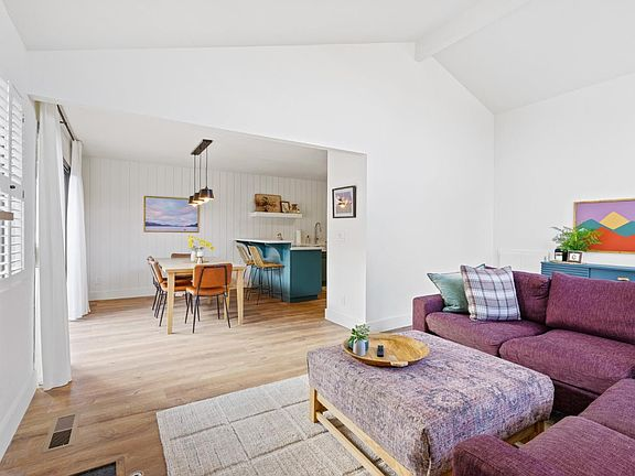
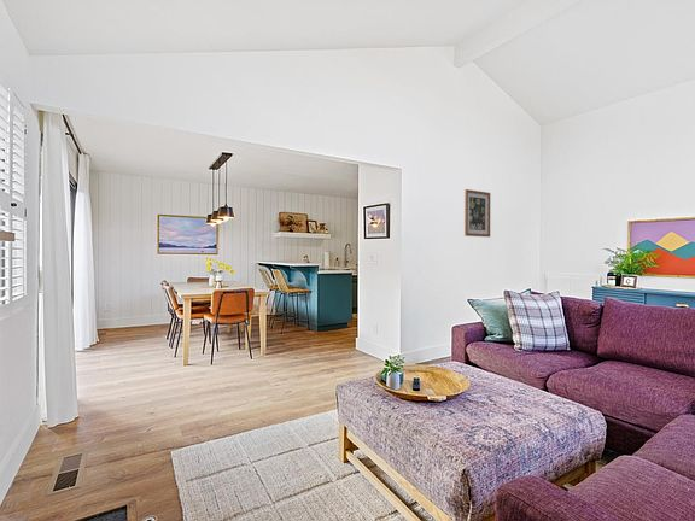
+ wall art [463,188,491,238]
